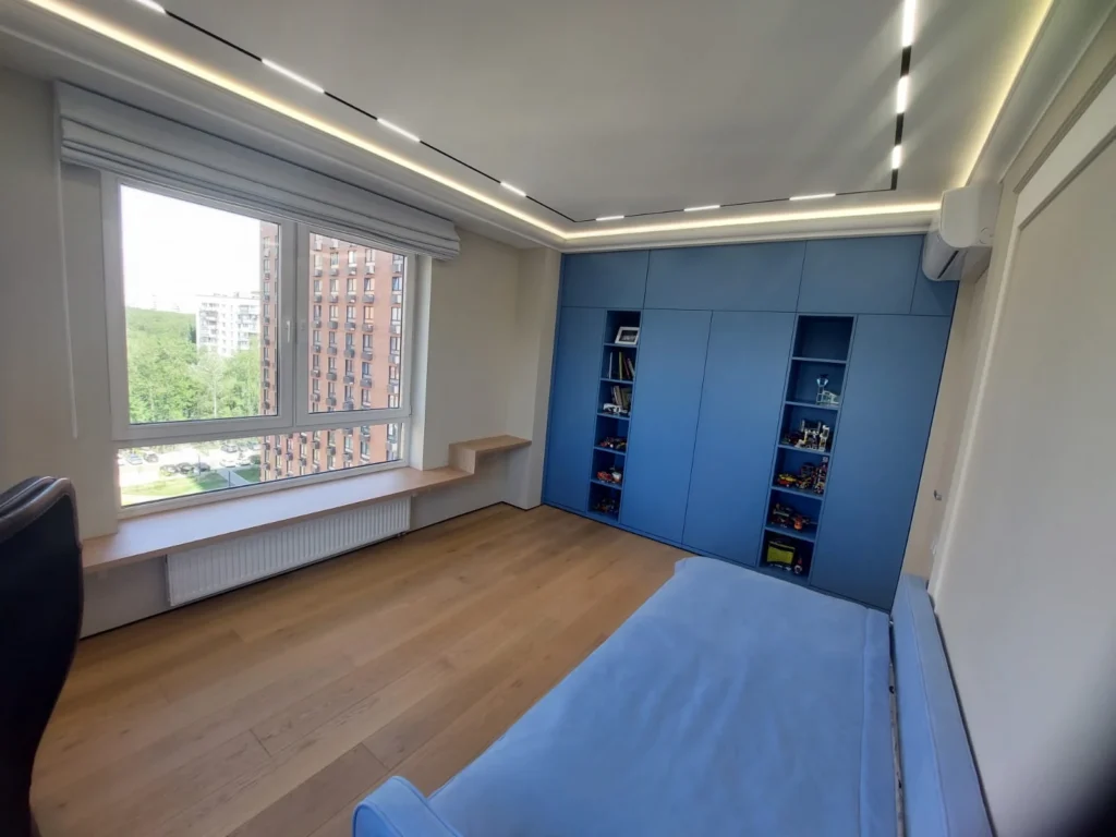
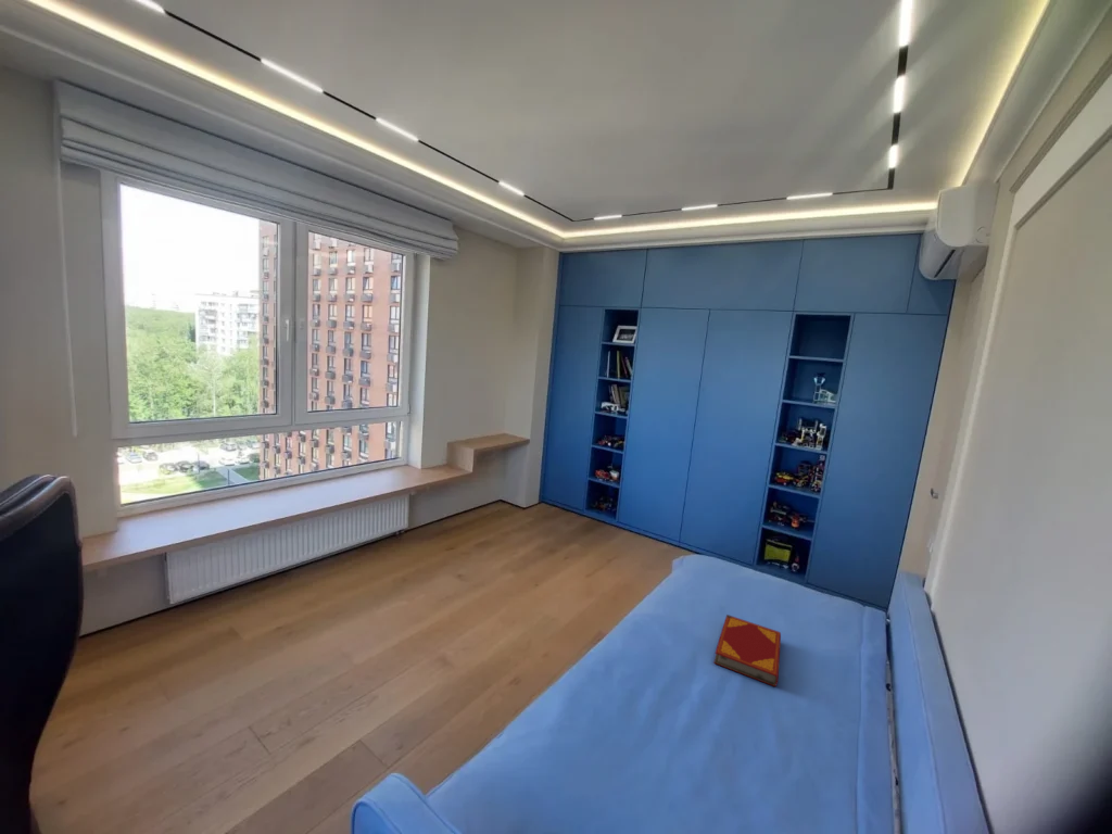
+ hardback book [712,614,782,687]
